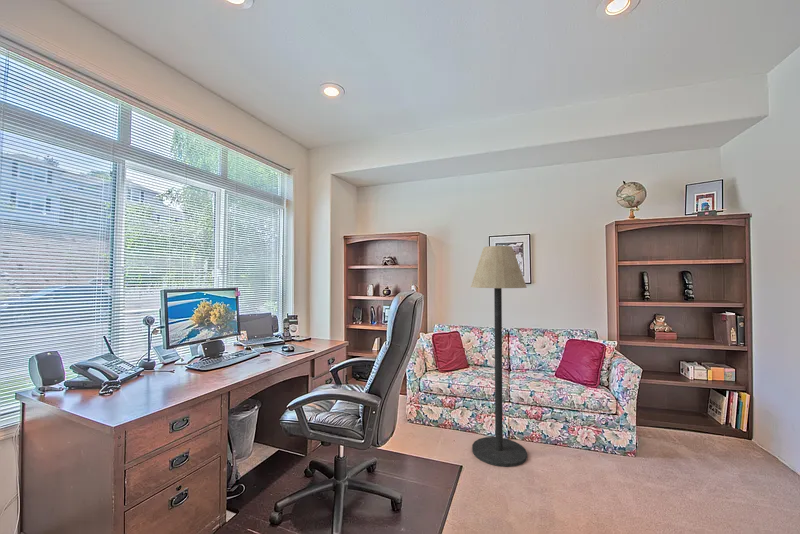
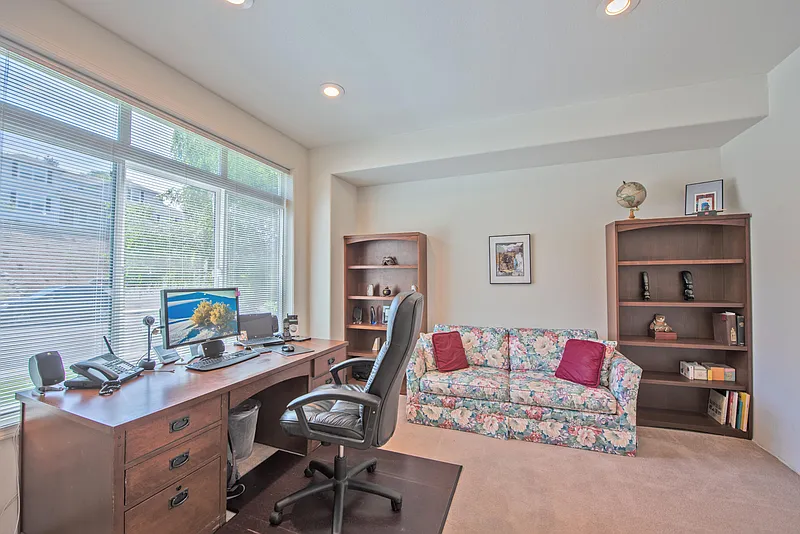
- floor lamp [470,245,528,468]
